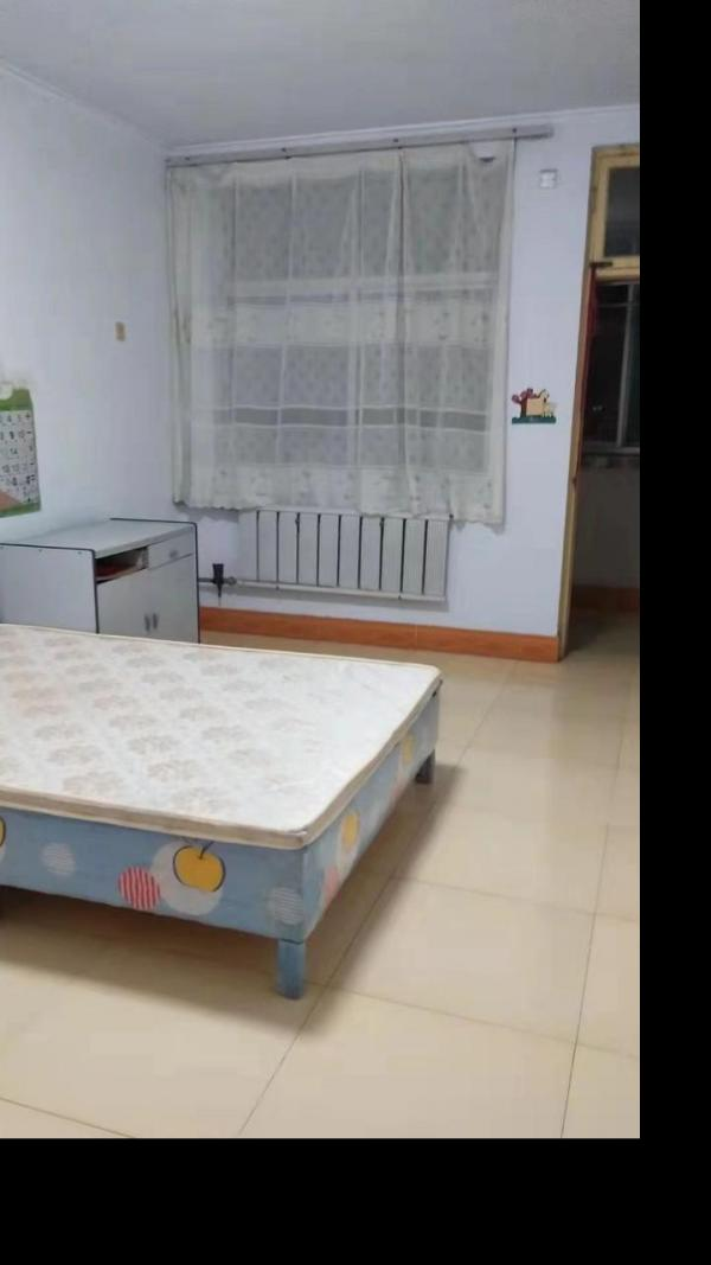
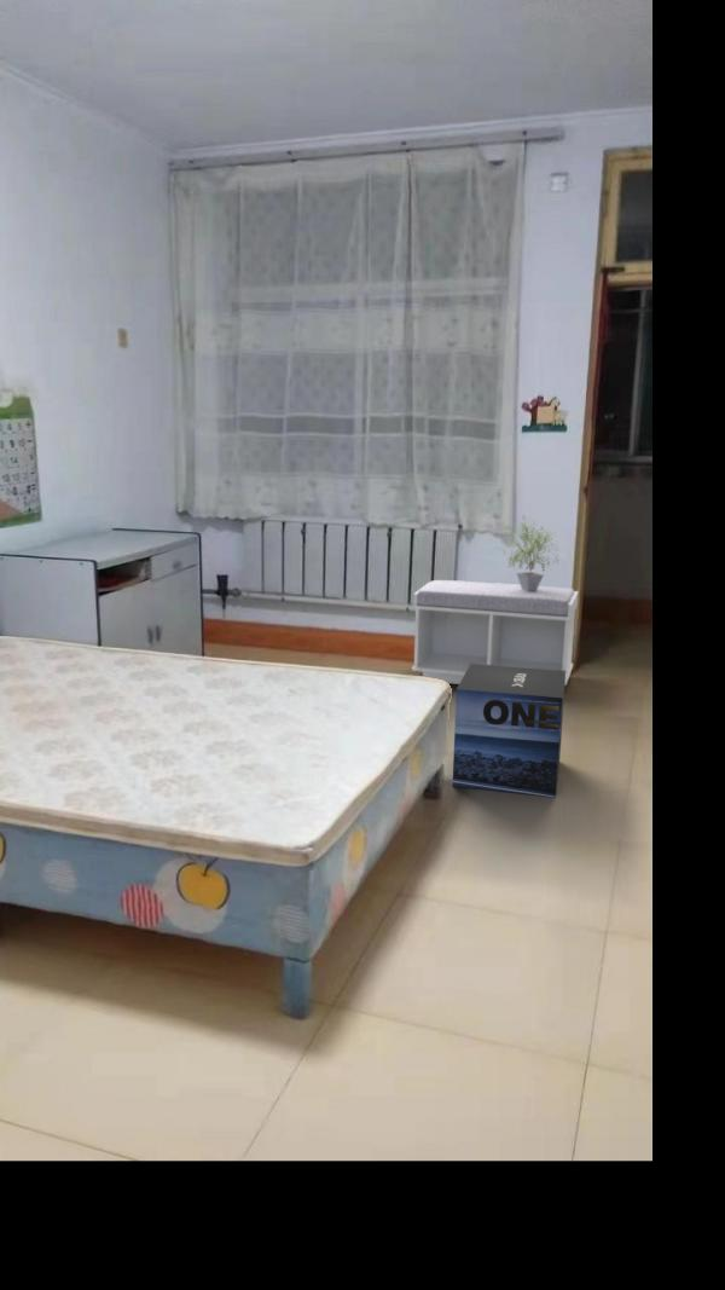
+ bench [411,579,579,687]
+ cardboard box [452,664,566,798]
+ potted plant [499,514,559,591]
